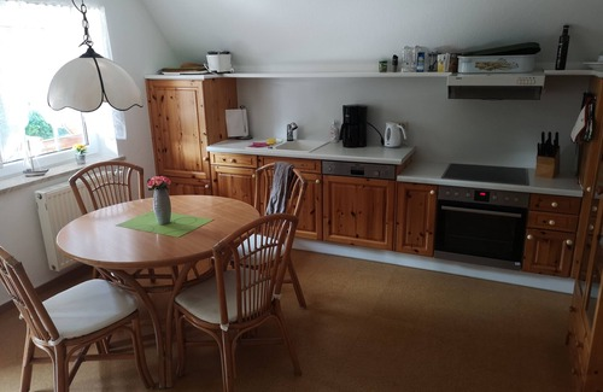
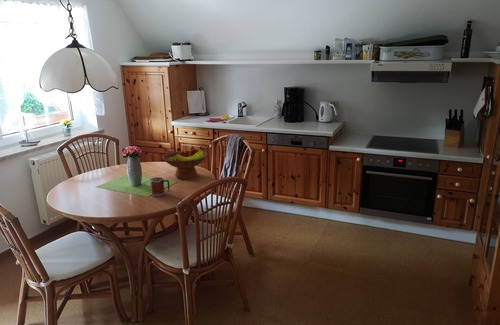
+ mug [149,176,171,197]
+ fruit bowl [161,145,209,180]
